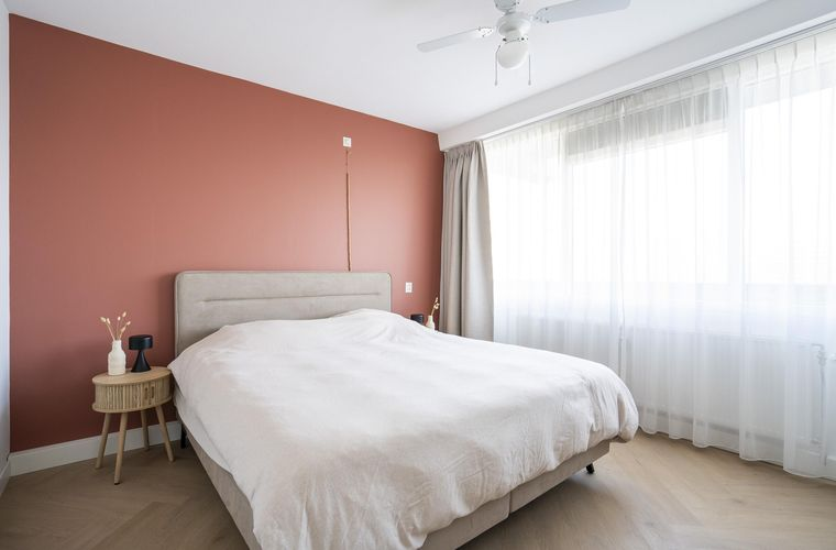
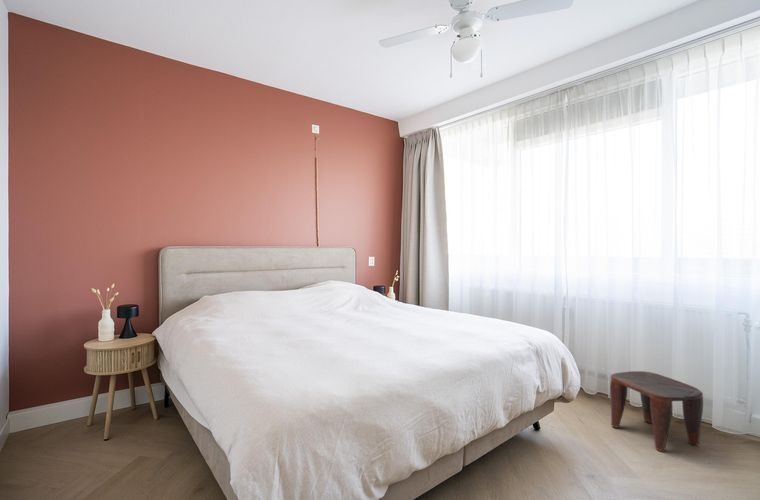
+ stool [609,370,704,453]
